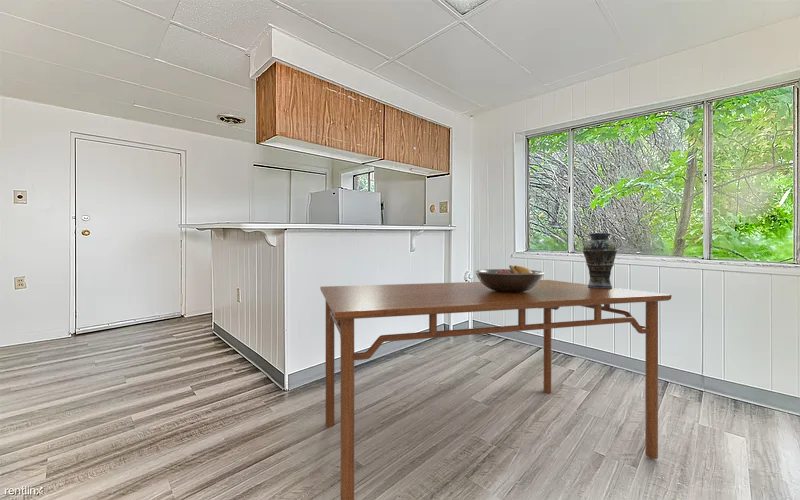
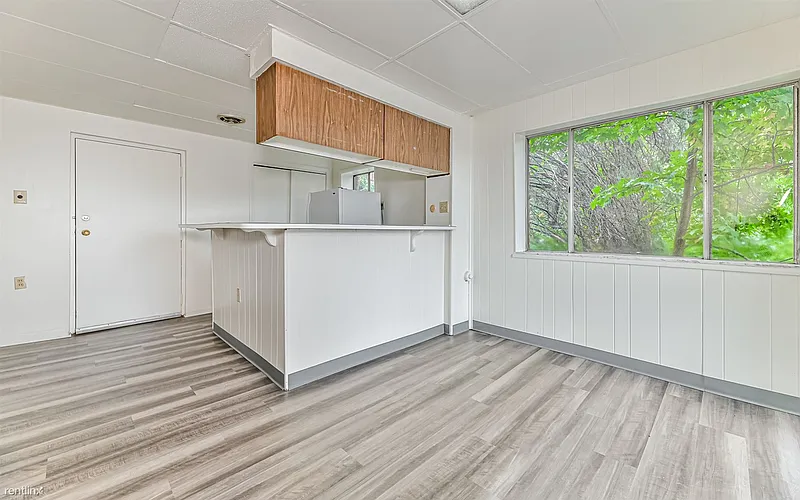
- fruit bowl [474,264,545,292]
- vase [582,232,618,289]
- dining table [319,279,673,500]
